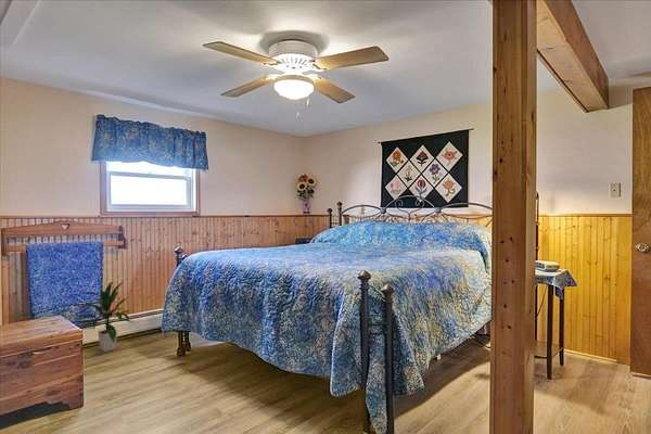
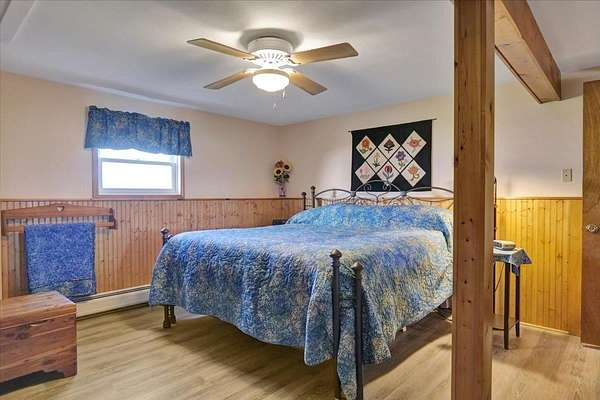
- indoor plant [75,280,135,353]
